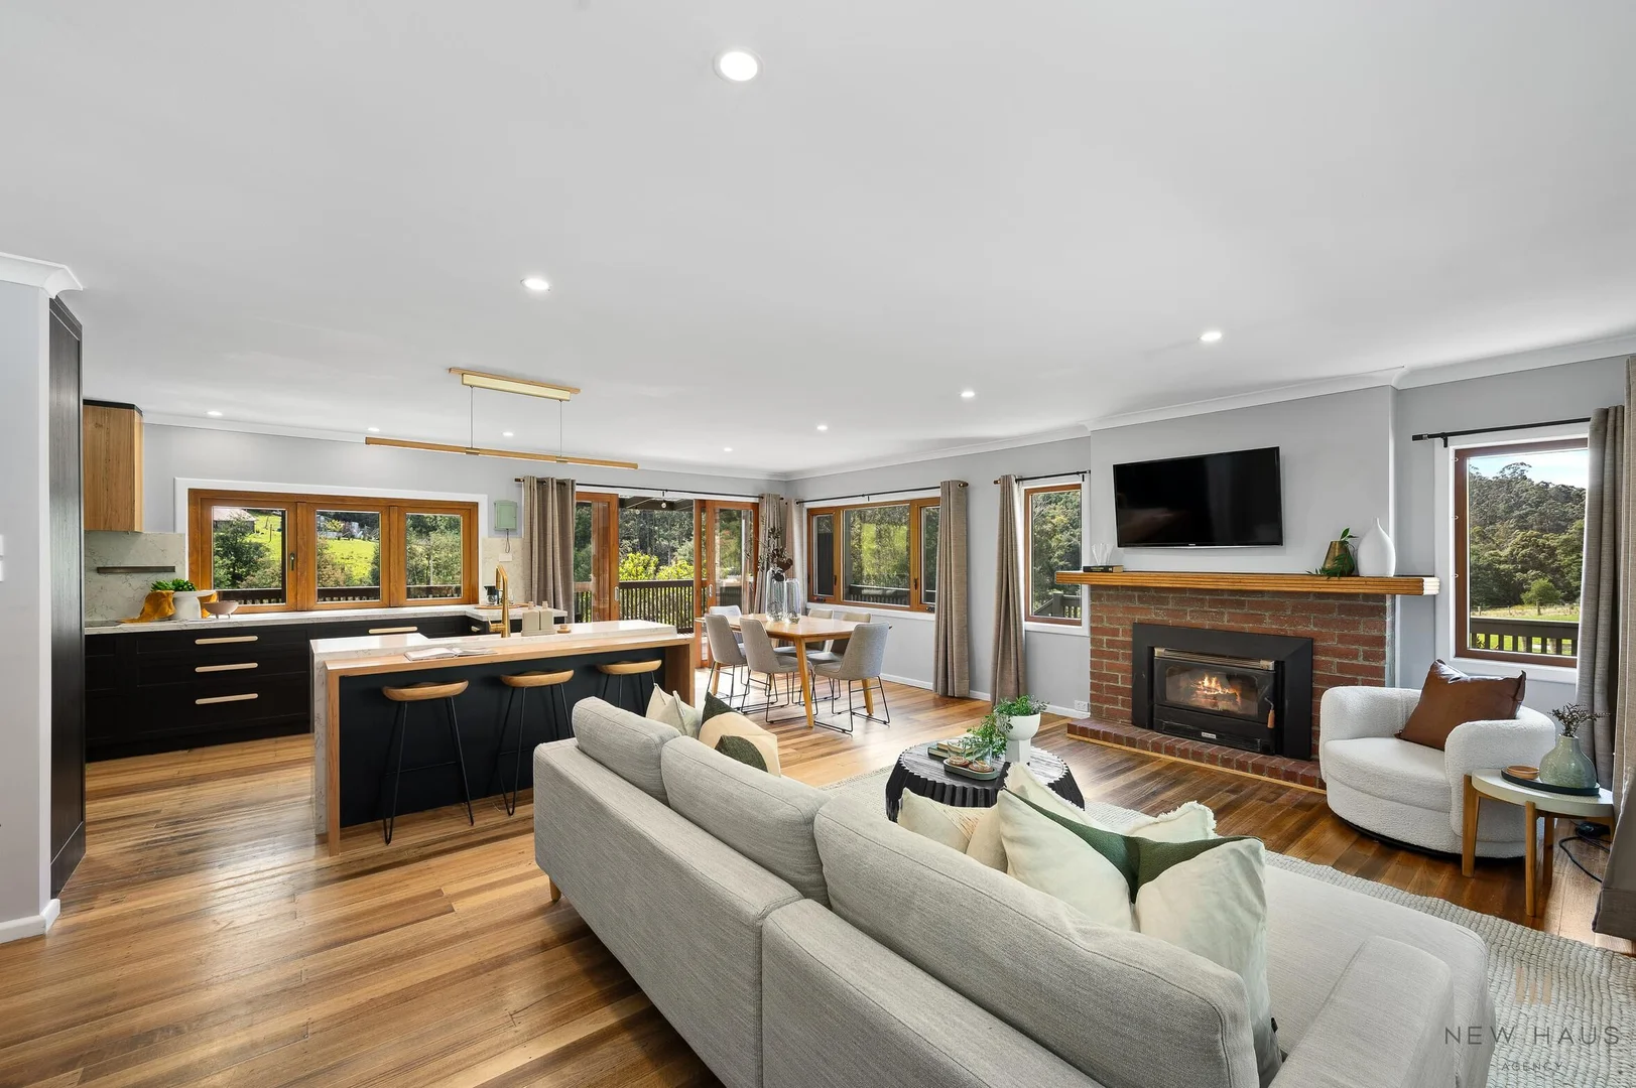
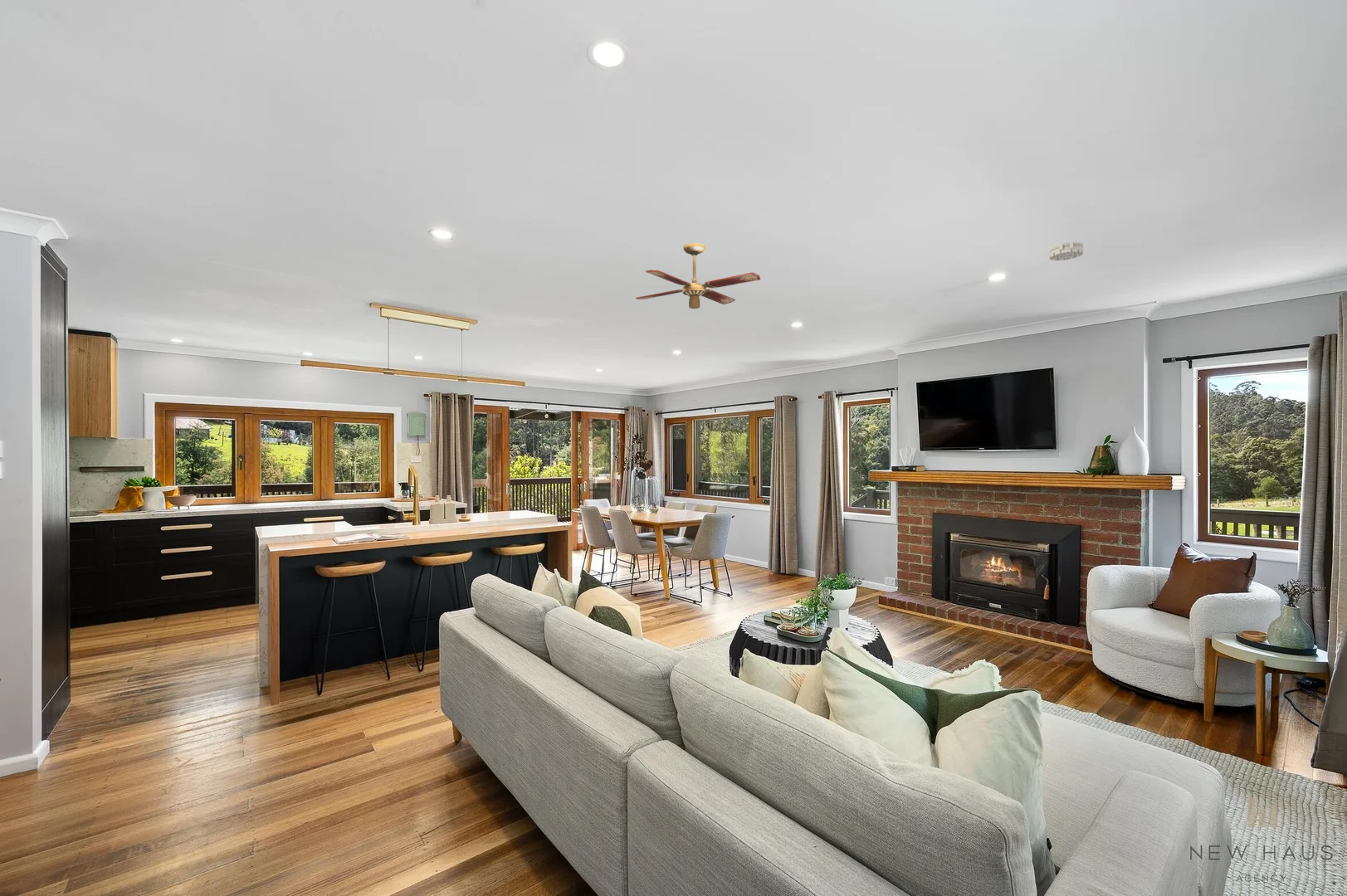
+ ceiling fan [635,242,761,309]
+ smoke detector [1048,241,1084,261]
